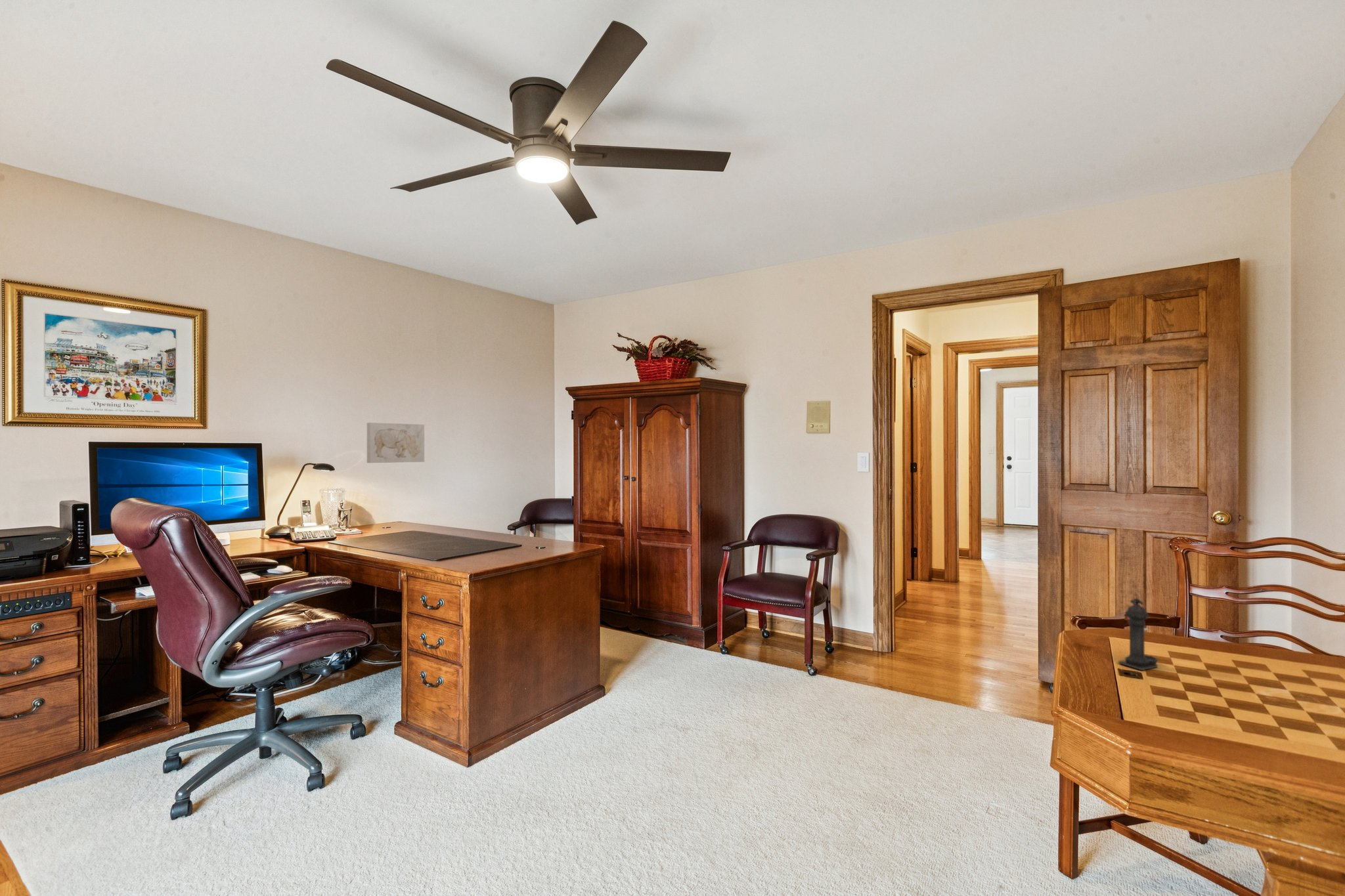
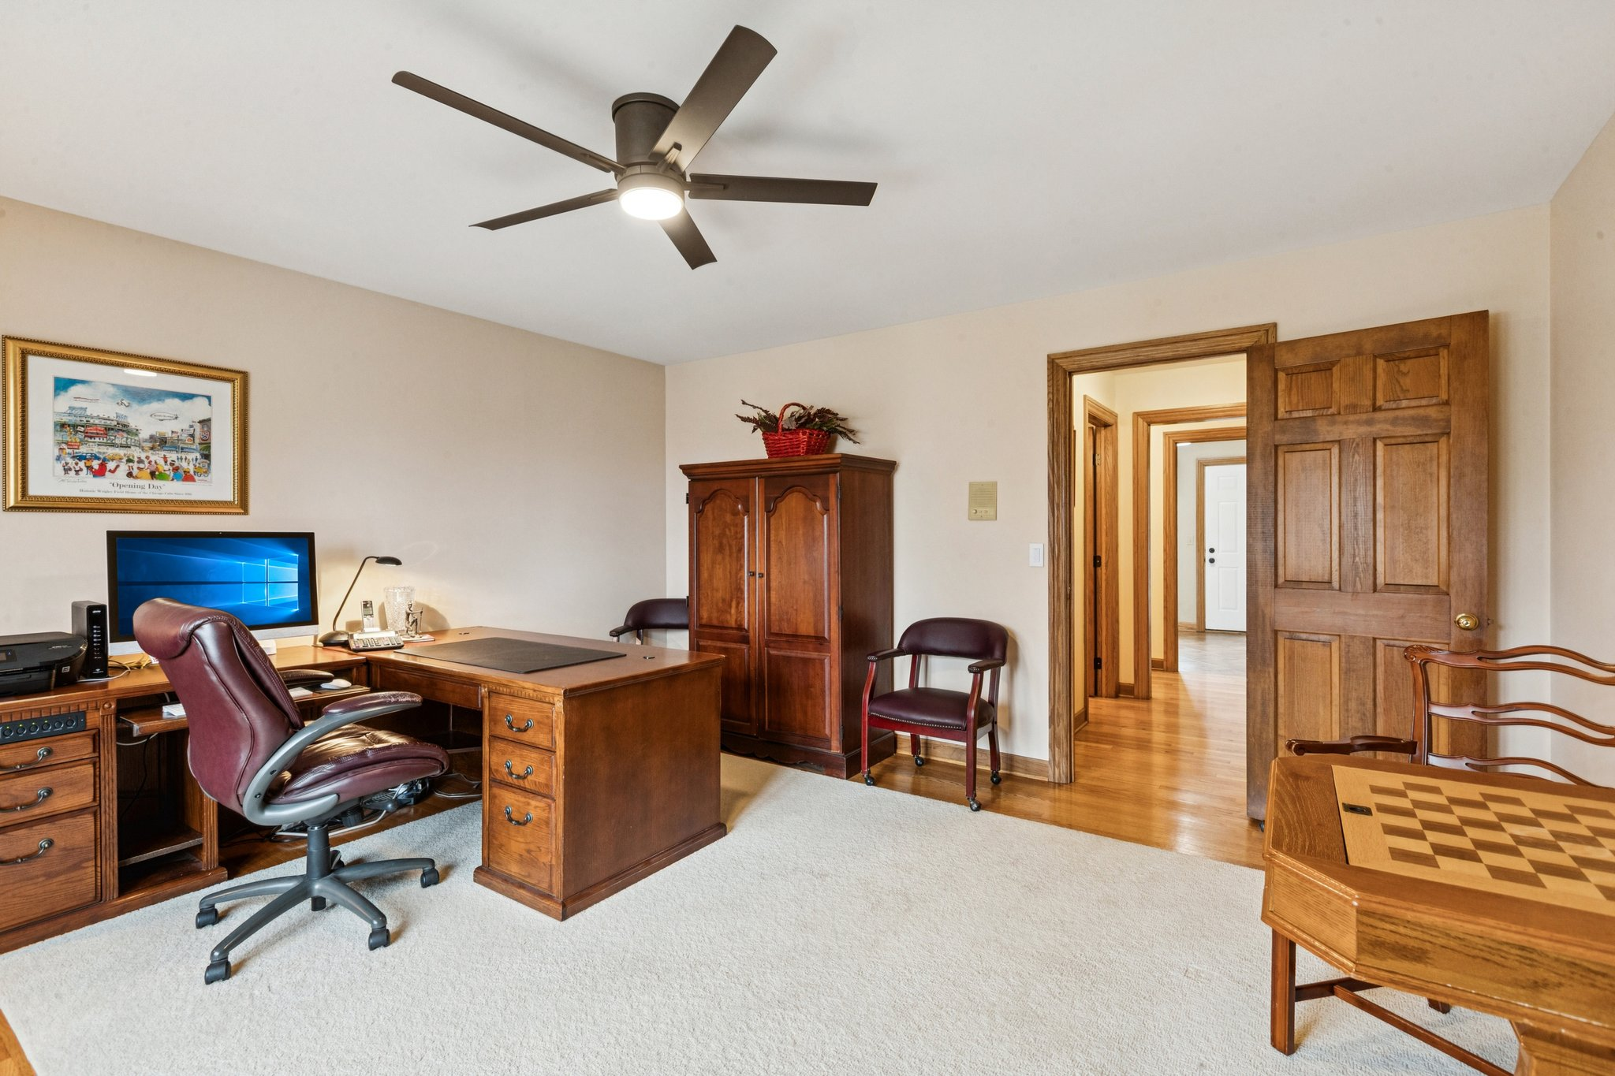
- chess piece [1118,597,1158,671]
- wall art [366,422,425,463]
